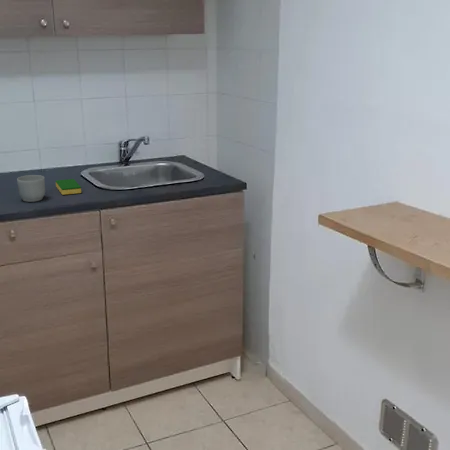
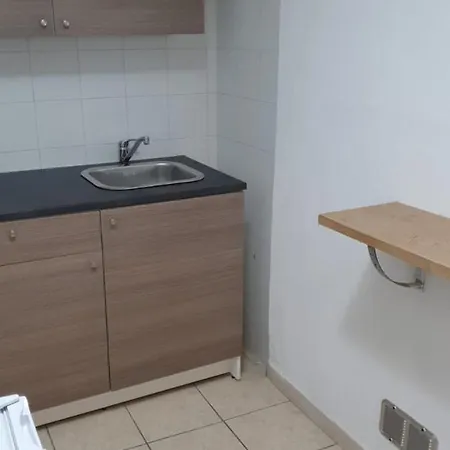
- mug [16,174,46,203]
- dish sponge [55,178,82,196]
